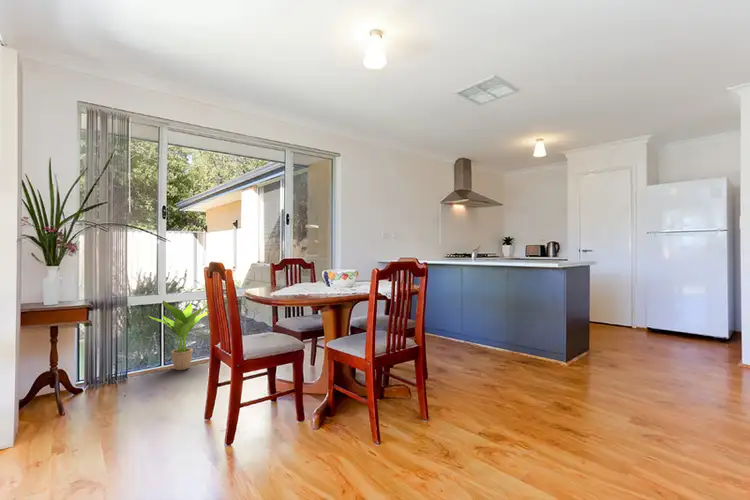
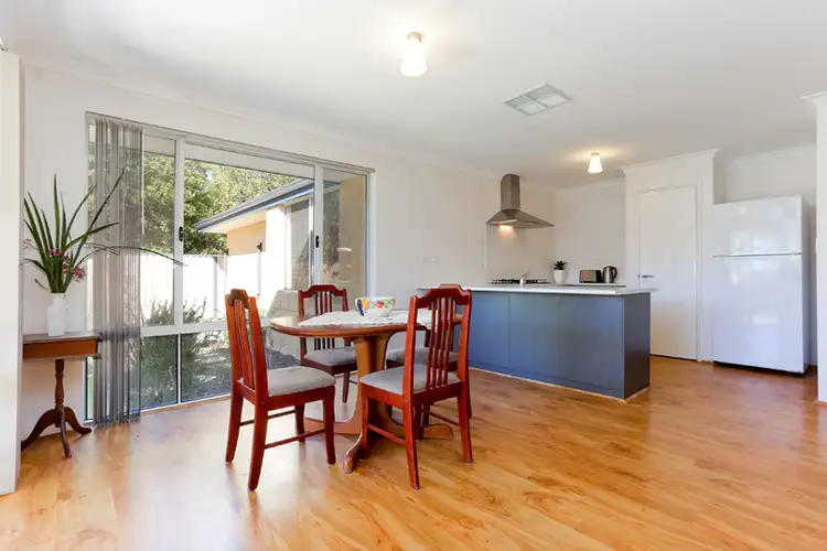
- potted plant [147,300,208,371]
